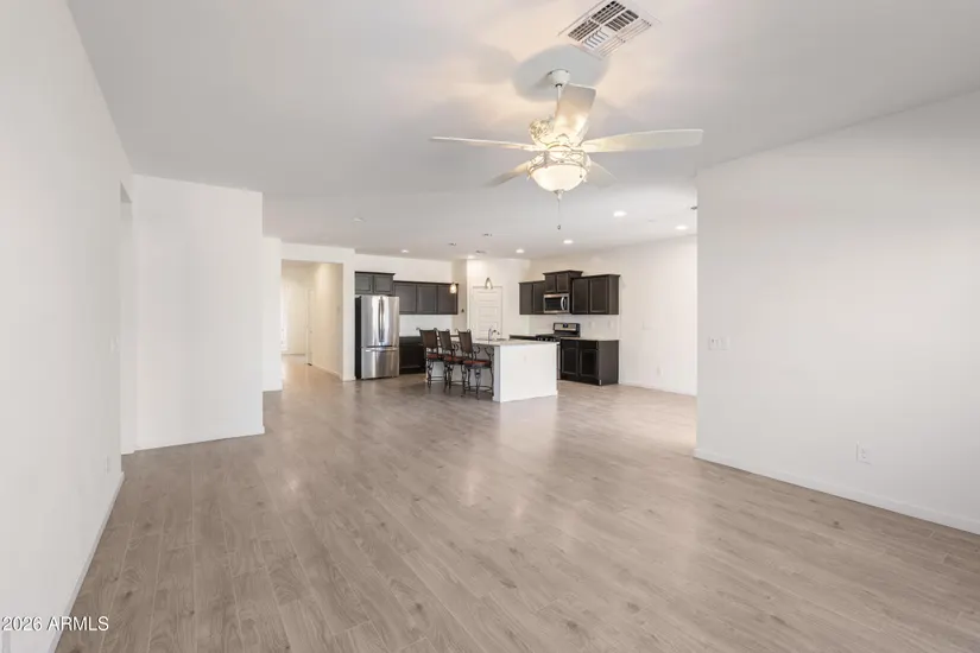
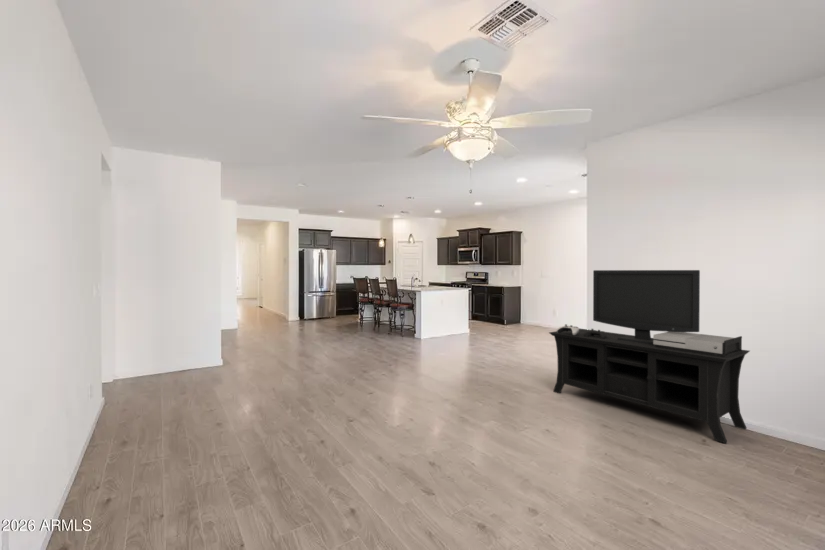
+ media console [548,269,751,444]
